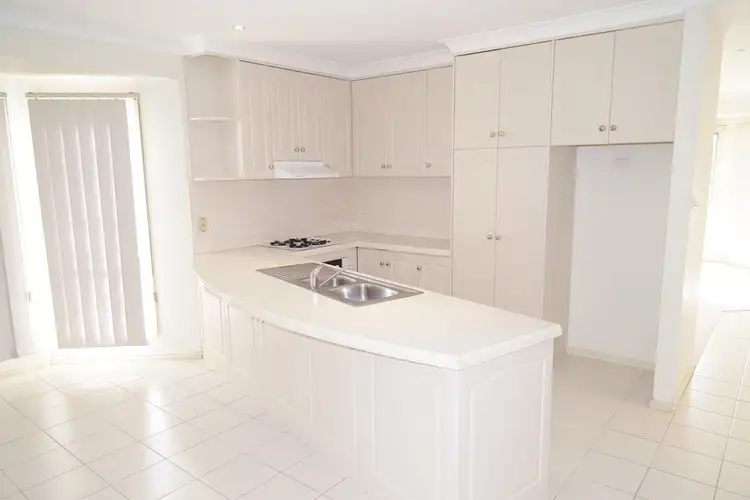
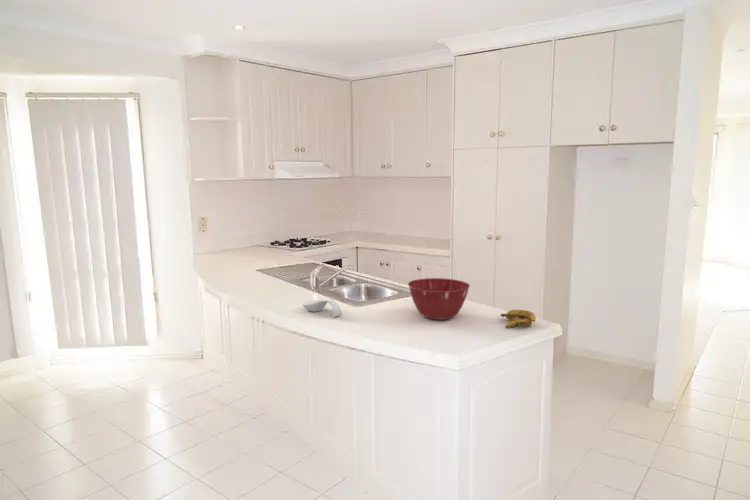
+ mixing bowl [407,277,471,321]
+ banana [499,309,537,328]
+ spoon rest [301,298,343,318]
